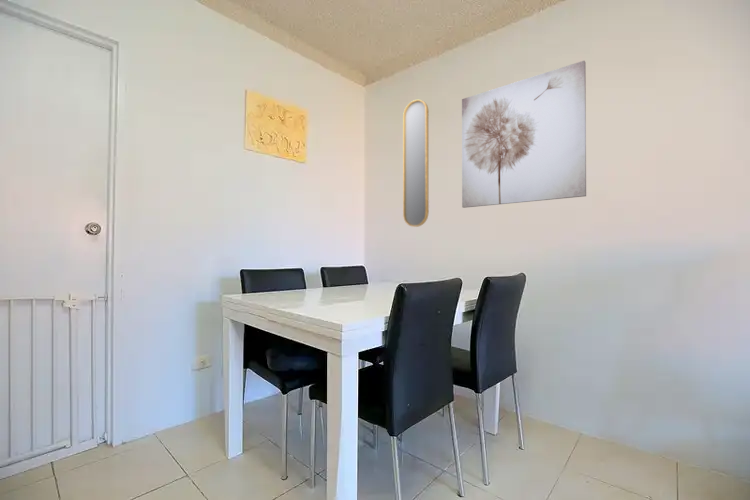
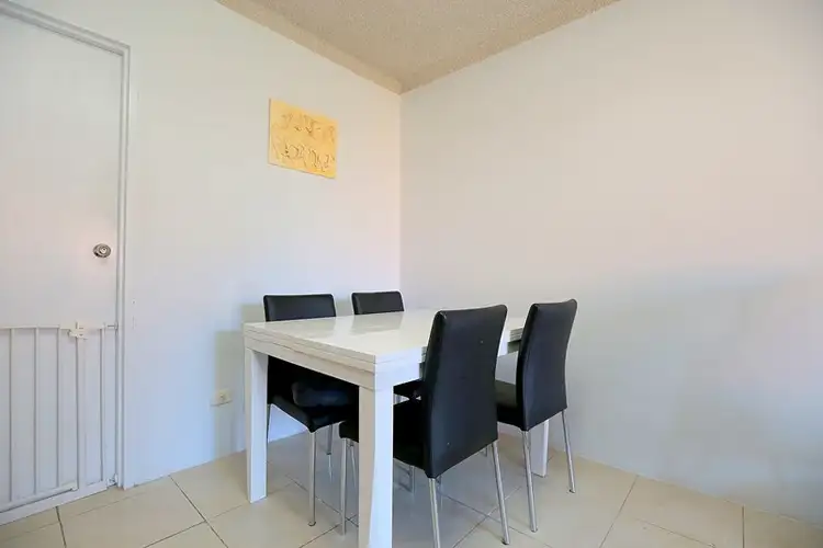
- wall art [461,60,587,209]
- home mirror [402,99,430,228]
